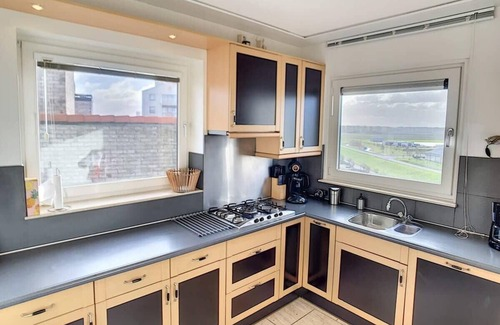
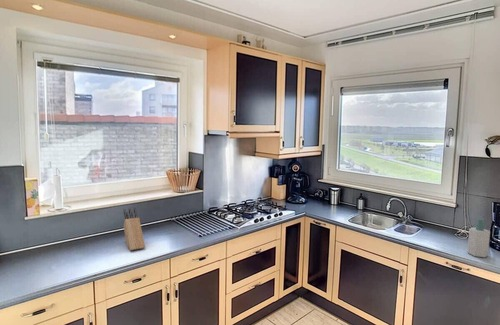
+ soap bottle [466,217,491,259]
+ knife block [123,207,146,251]
